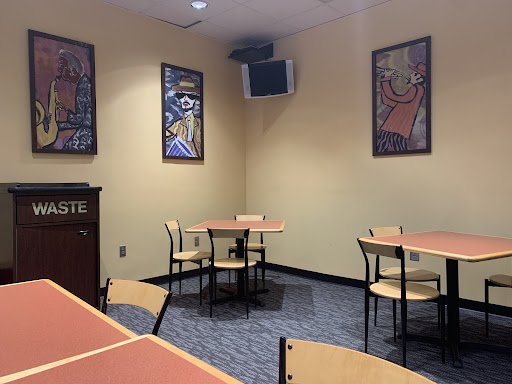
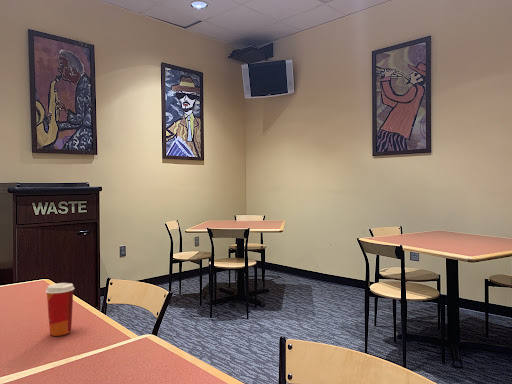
+ paper cup [45,282,75,337]
